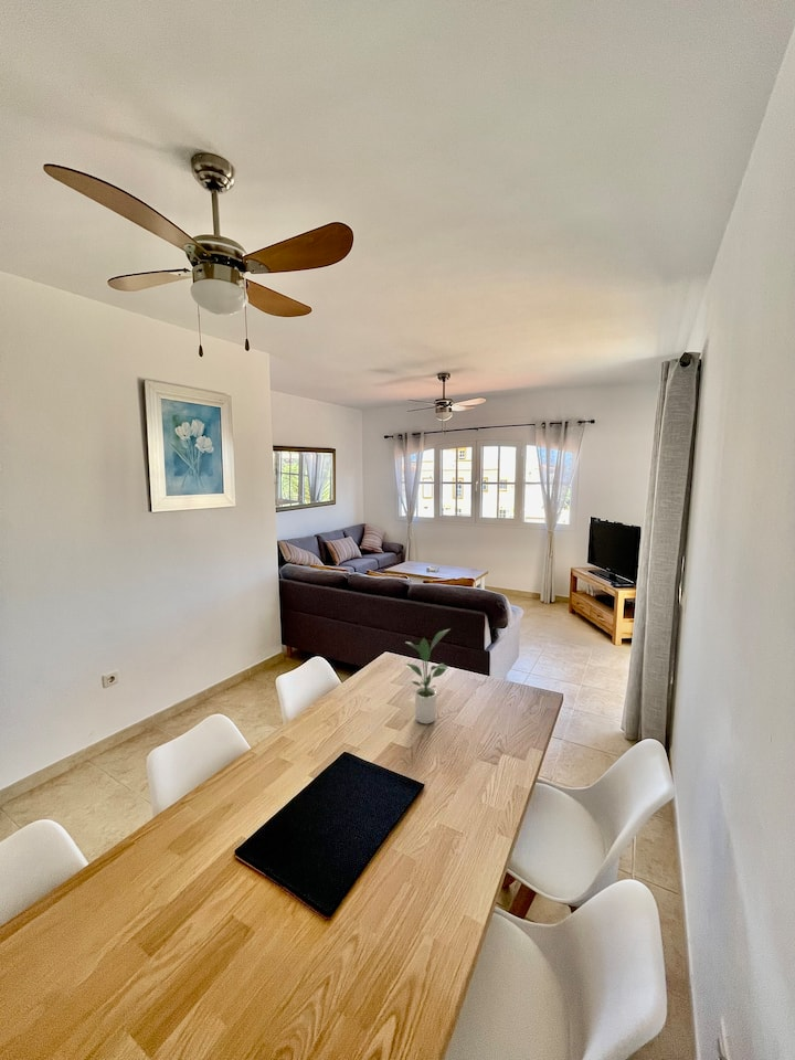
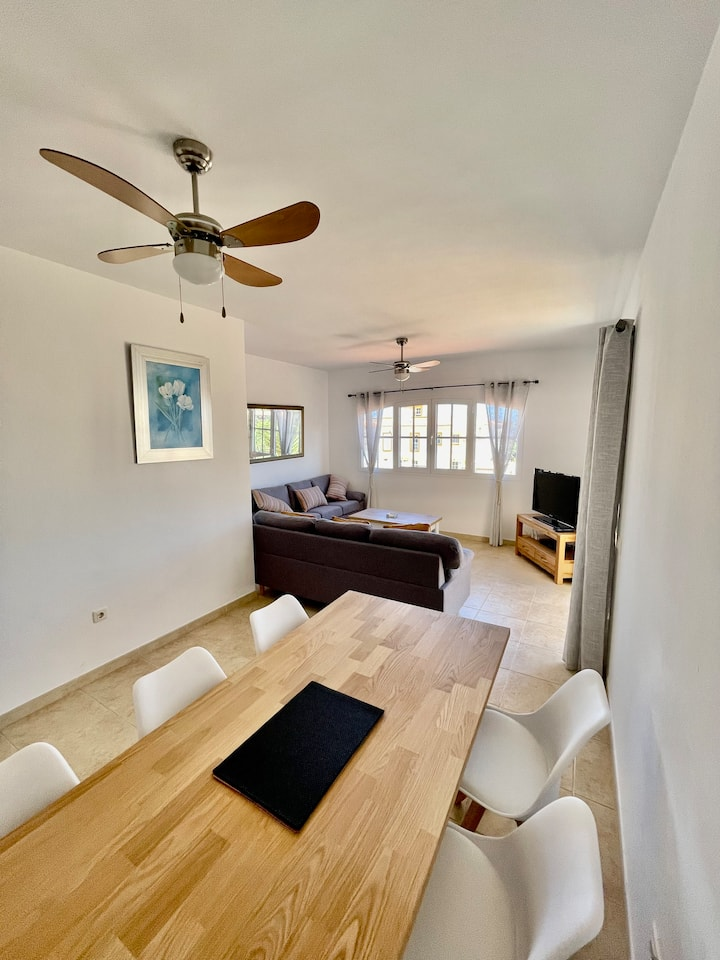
- potted plant [404,628,451,724]
